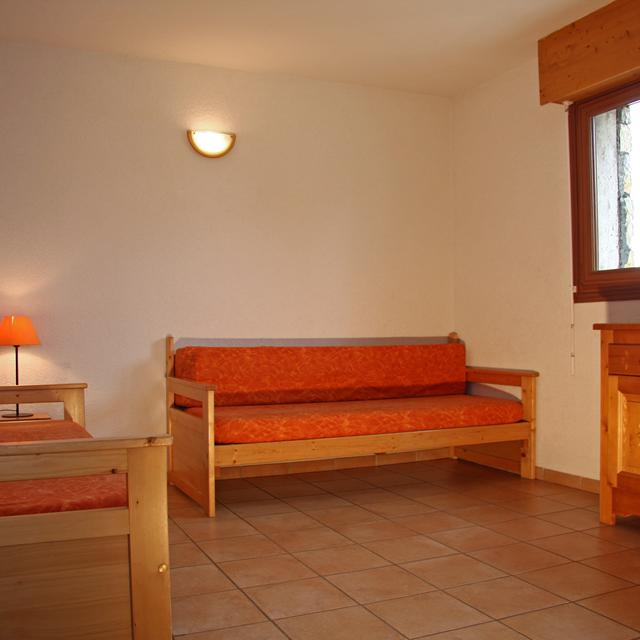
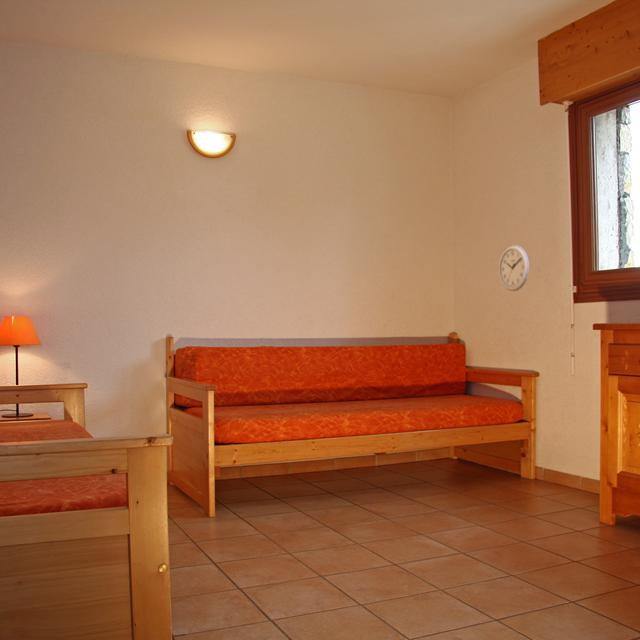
+ wall clock [498,244,530,292]
